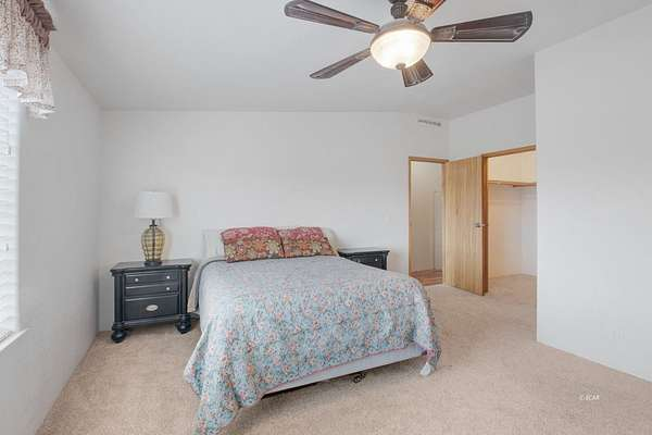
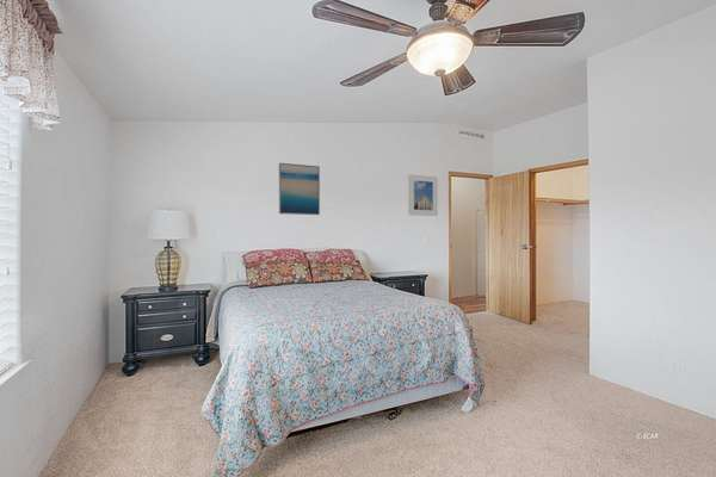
+ wall art [278,162,321,216]
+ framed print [407,173,439,217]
